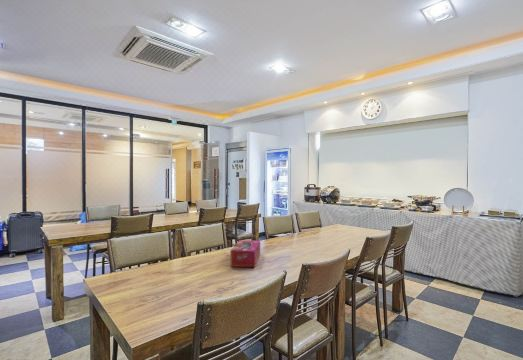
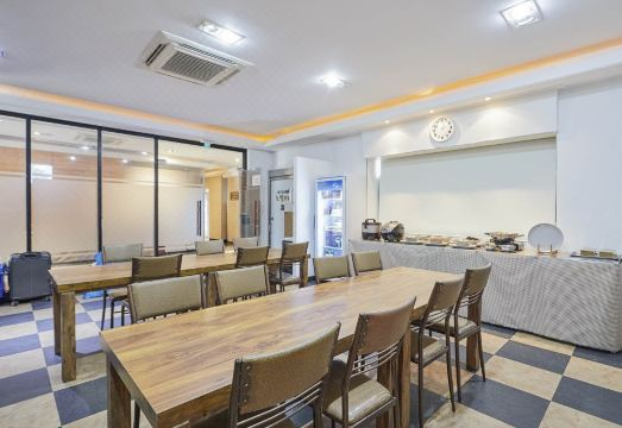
- tissue box [230,239,261,268]
